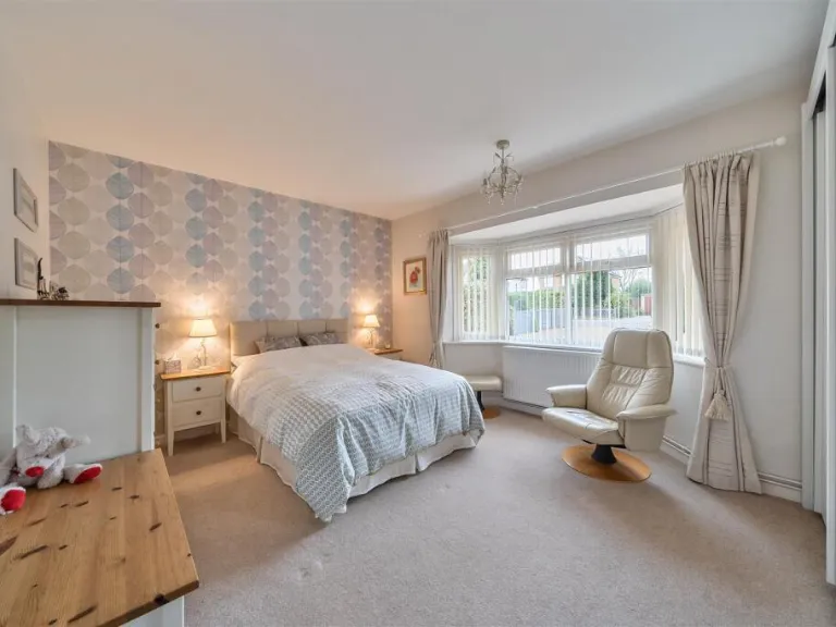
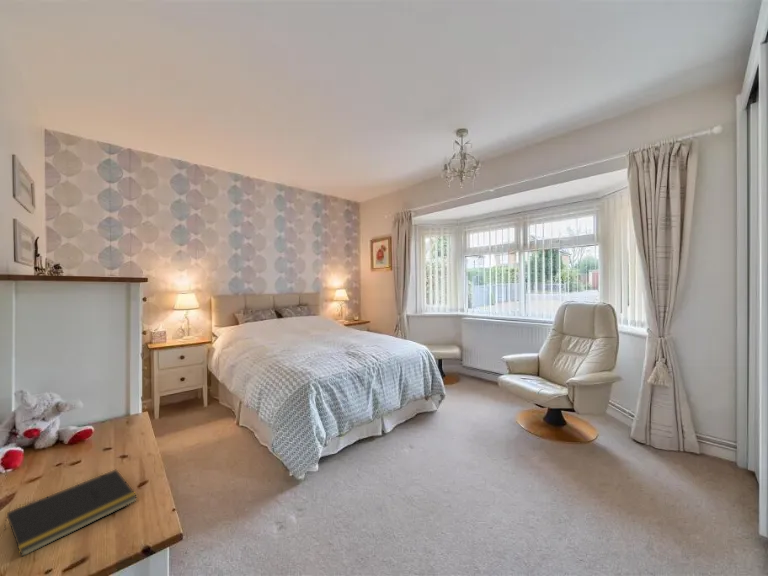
+ notepad [3,468,139,557]
